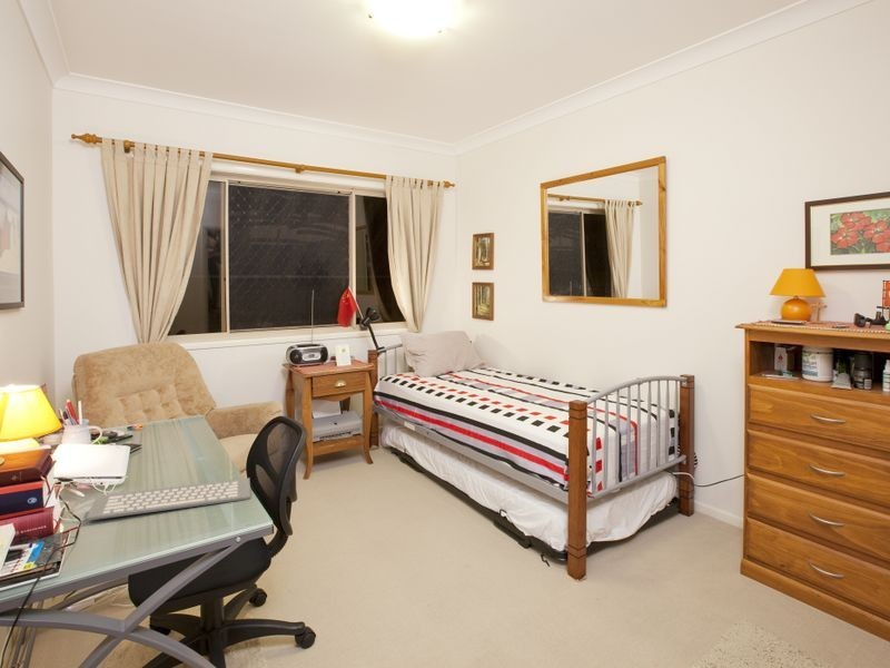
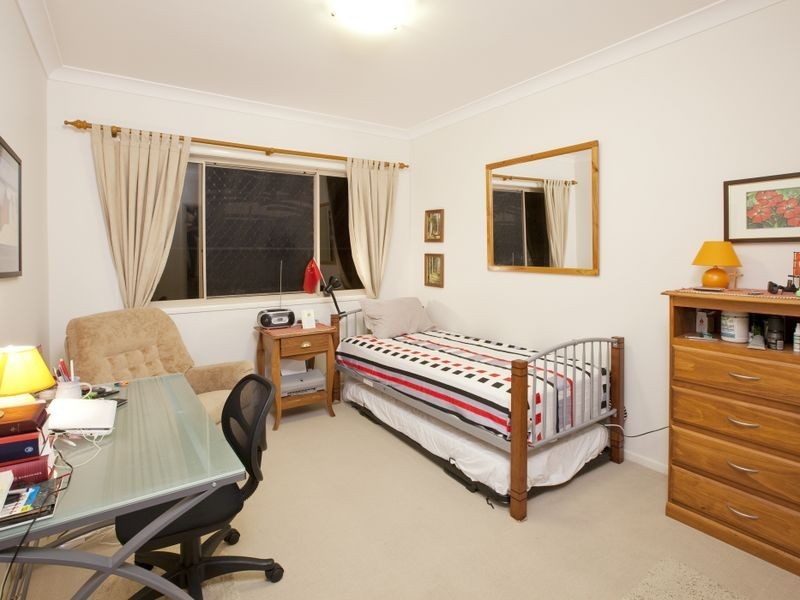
- computer keyboard [86,477,251,522]
